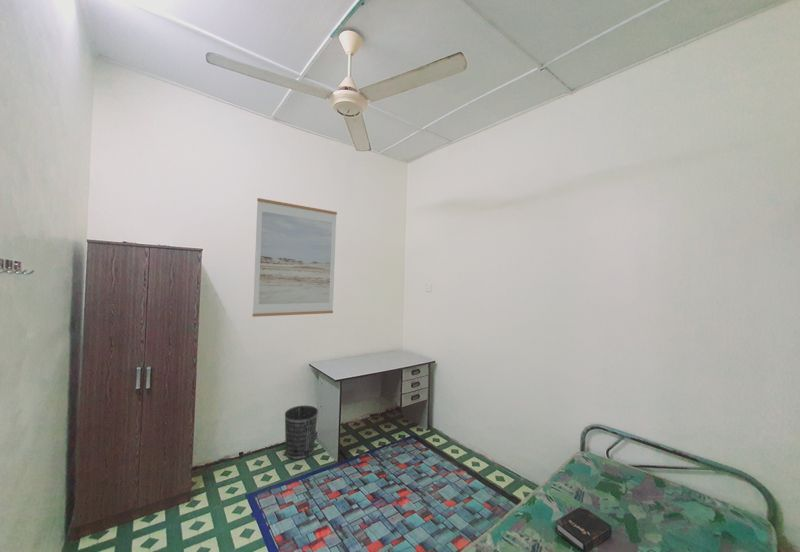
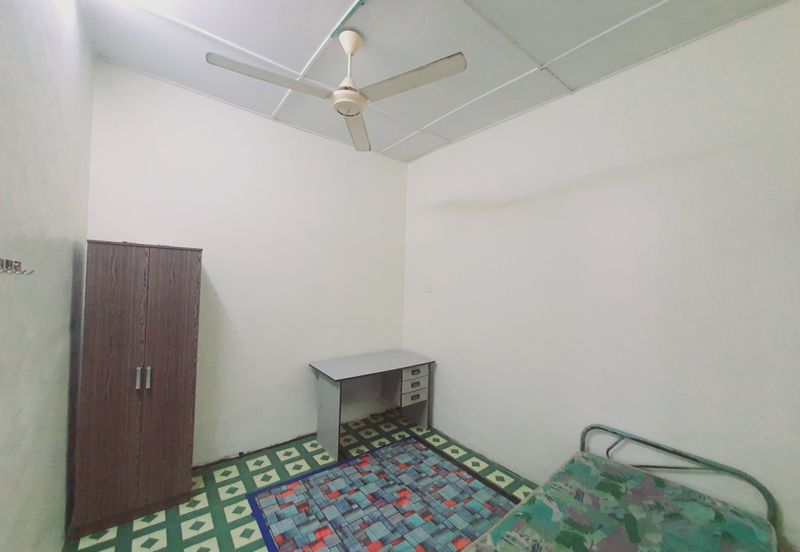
- wastebasket [284,405,319,461]
- wall art [252,197,338,318]
- hardback book [554,505,613,552]
